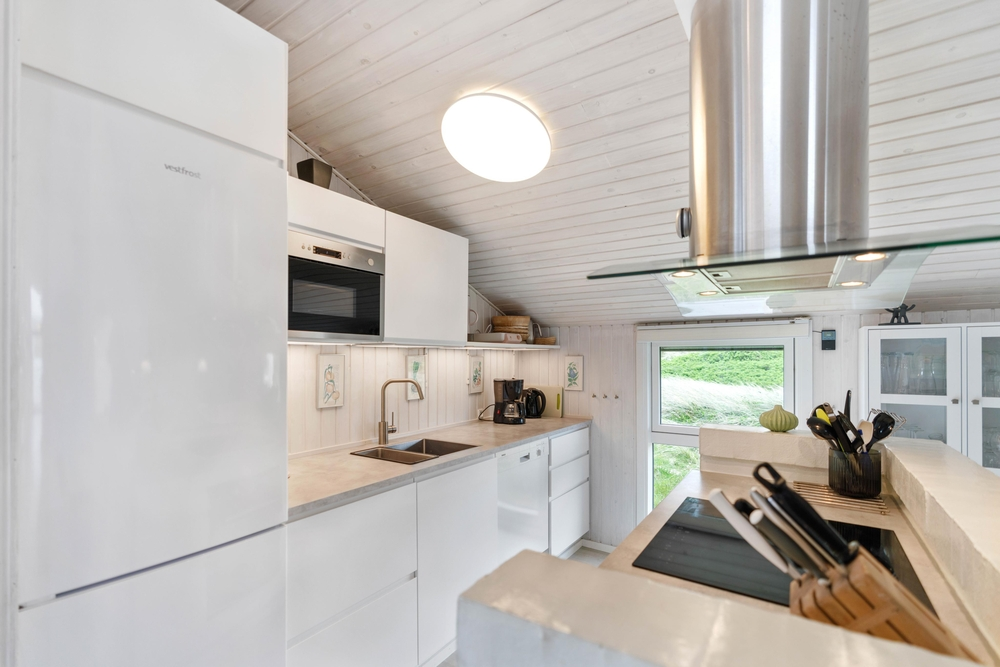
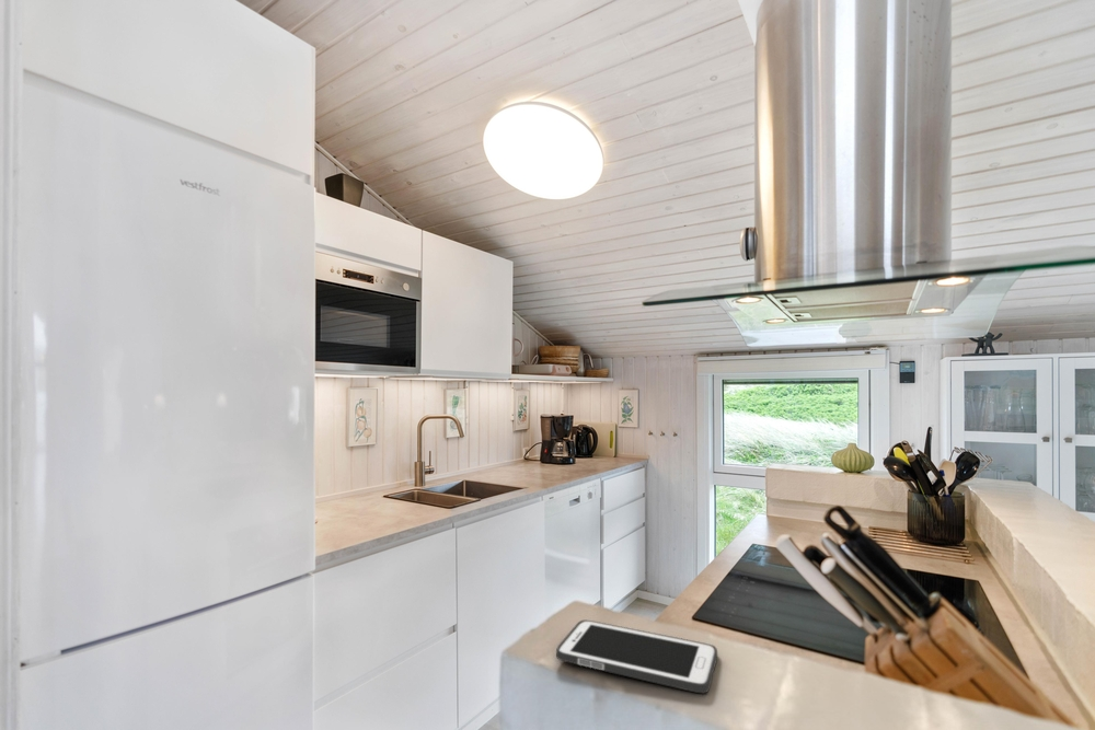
+ cell phone [555,619,718,694]
